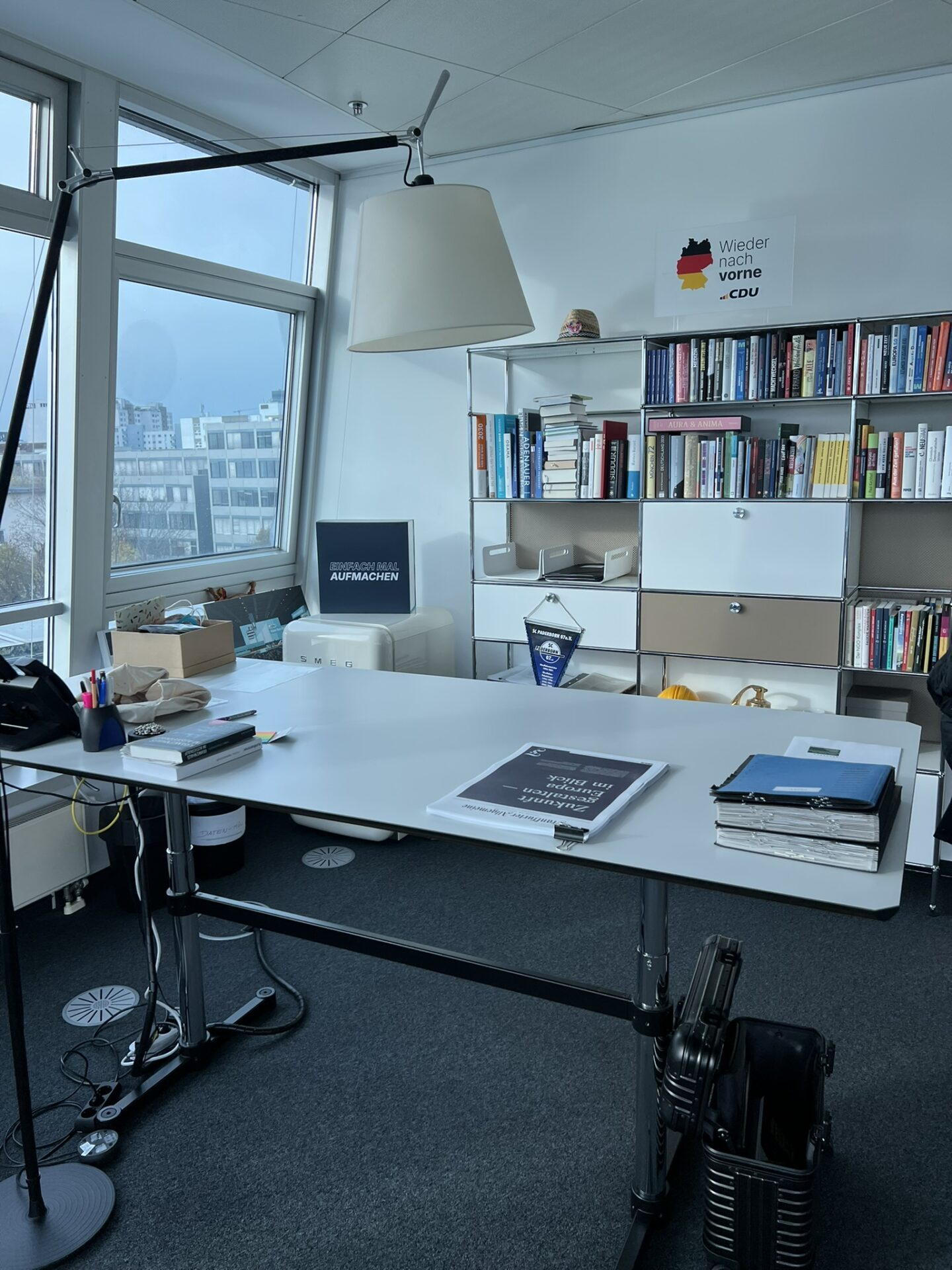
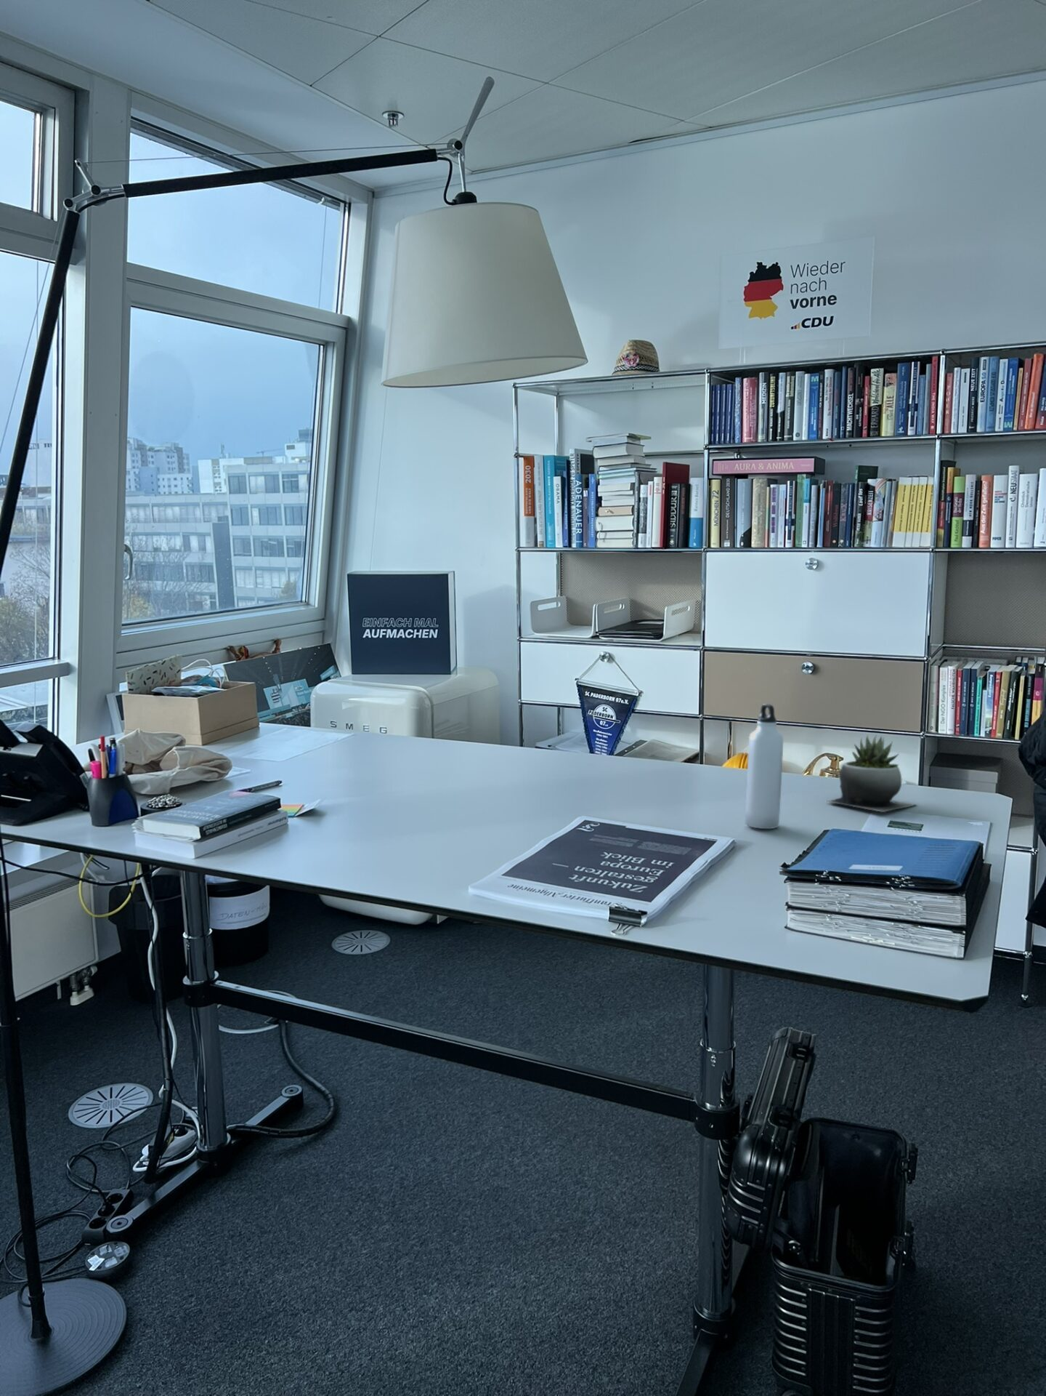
+ succulent plant [826,734,916,813]
+ water bottle [745,703,783,830]
